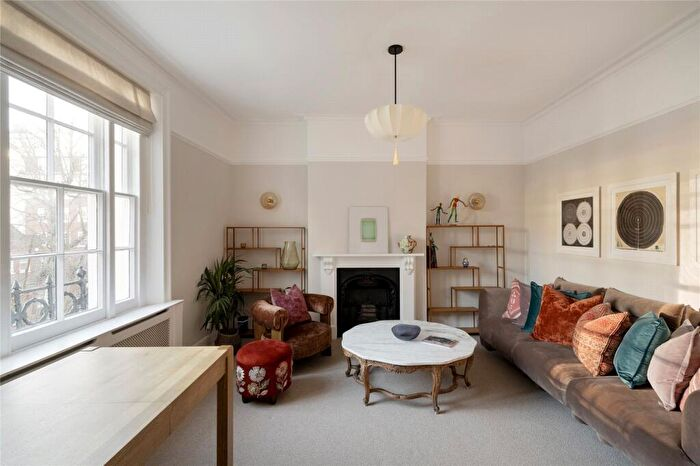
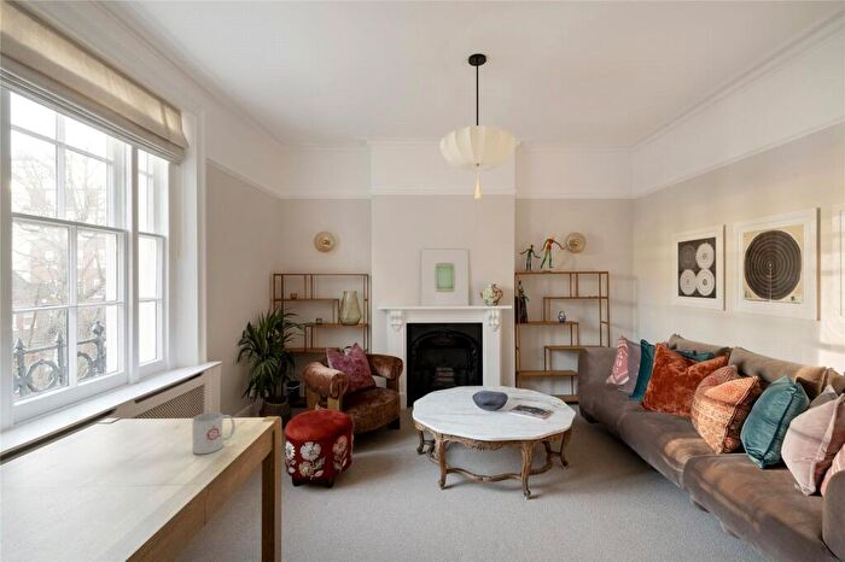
+ mug [191,411,237,455]
